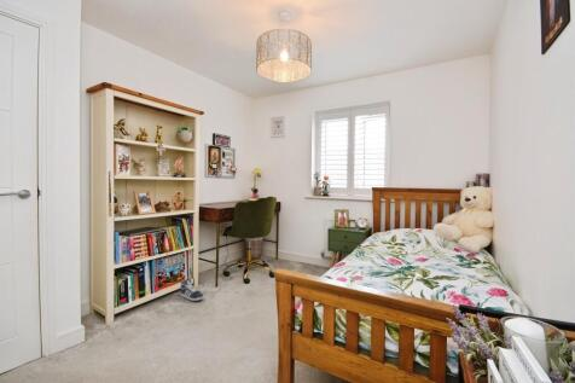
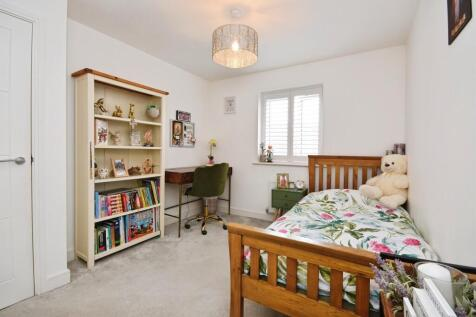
- sneaker [179,278,205,302]
